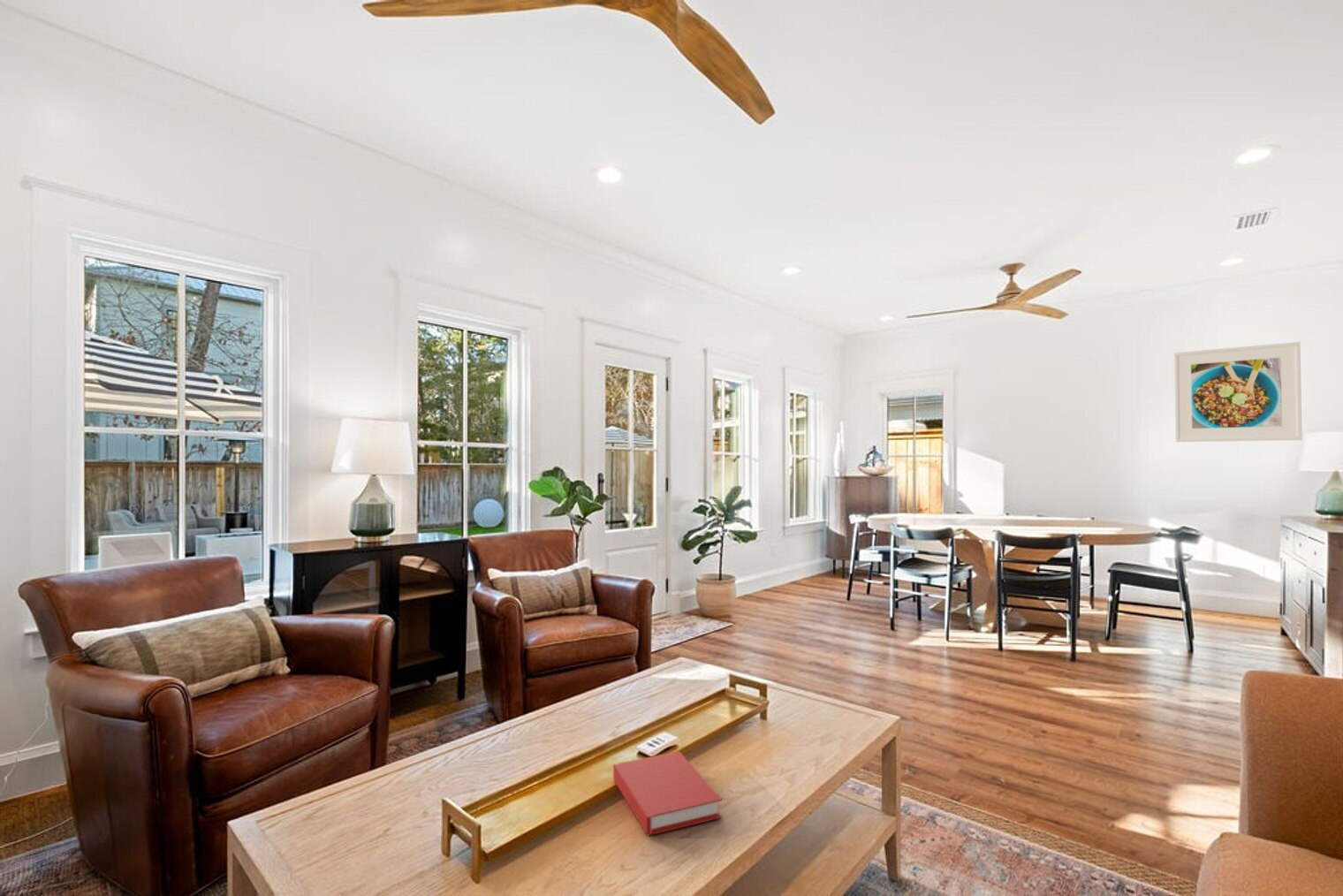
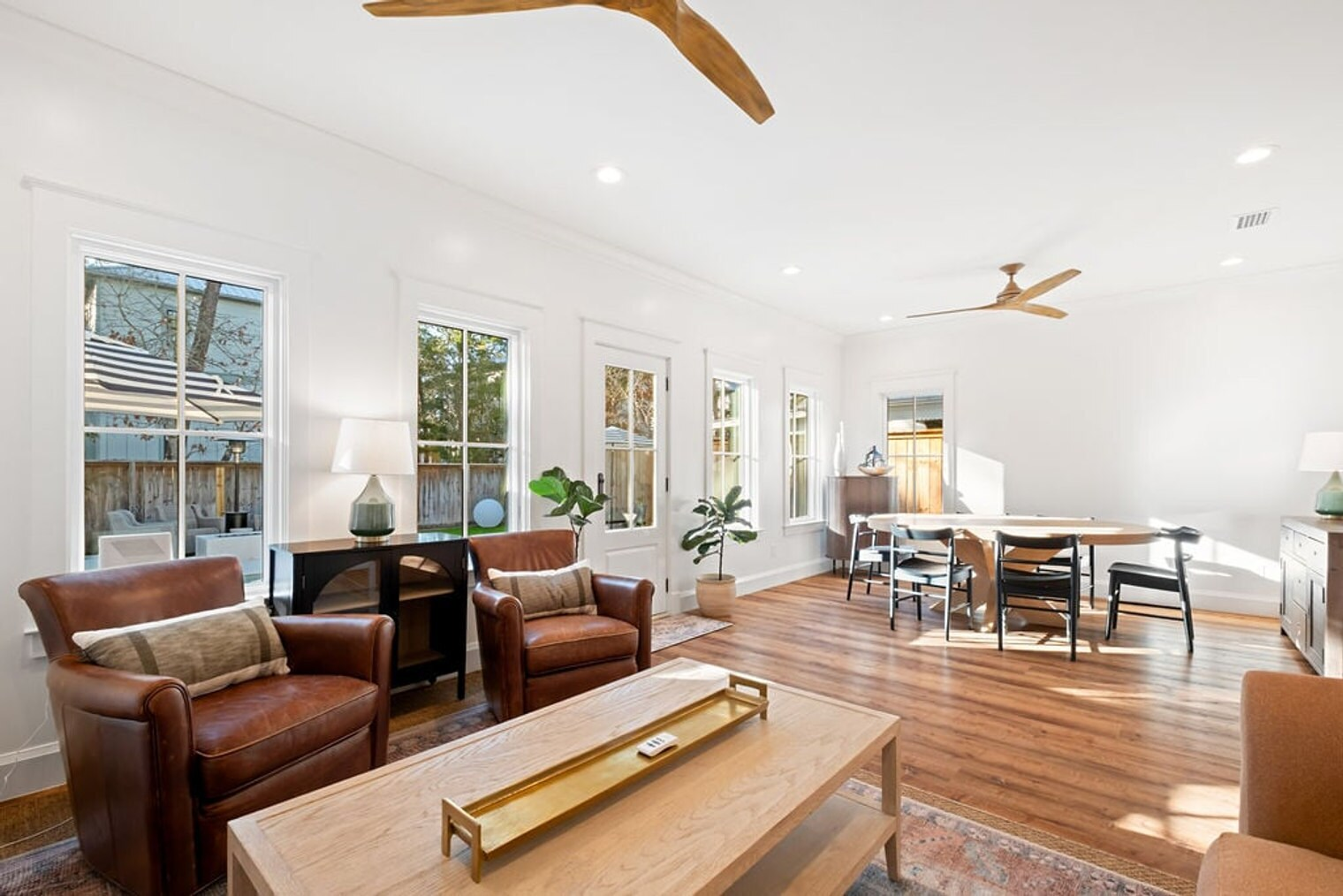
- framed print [1173,341,1303,443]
- book [612,750,723,837]
